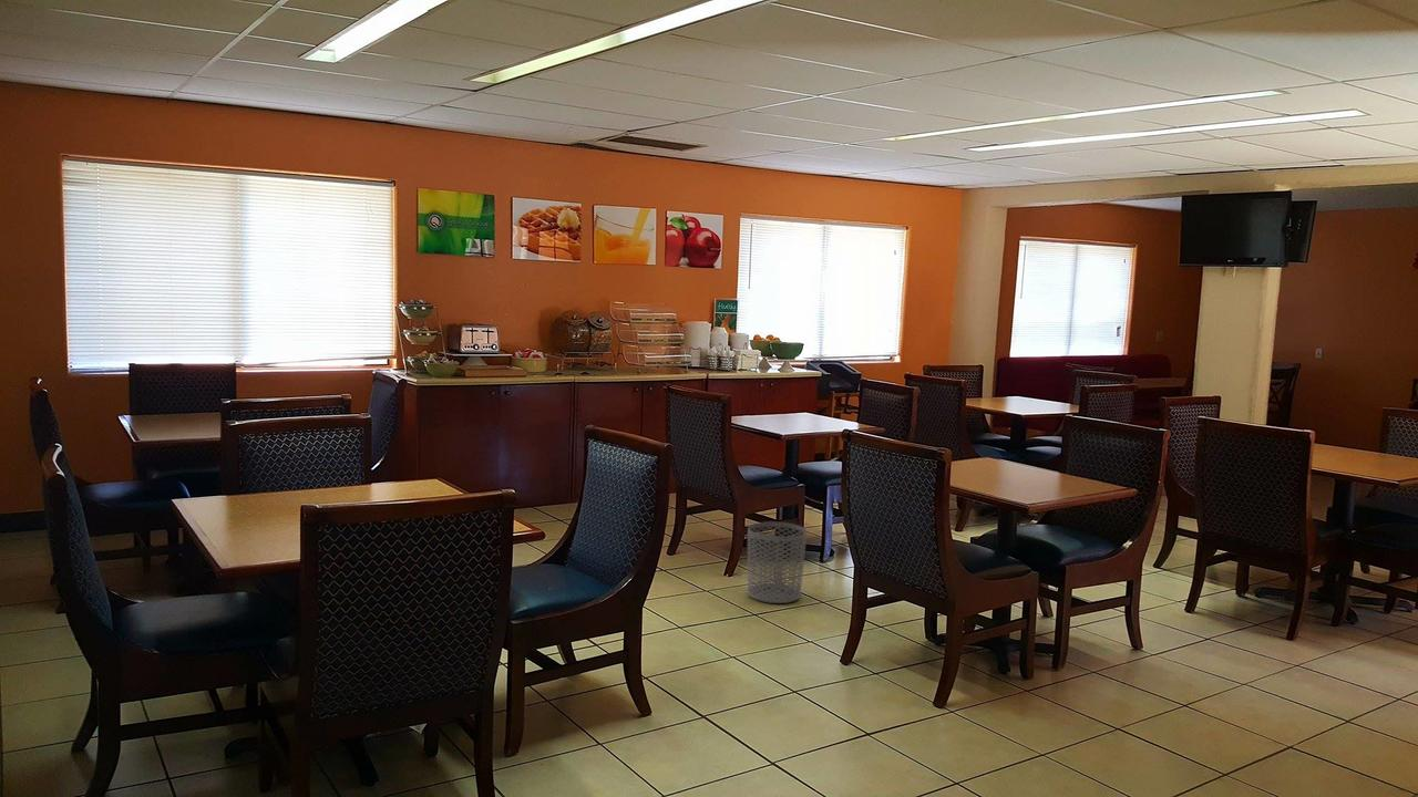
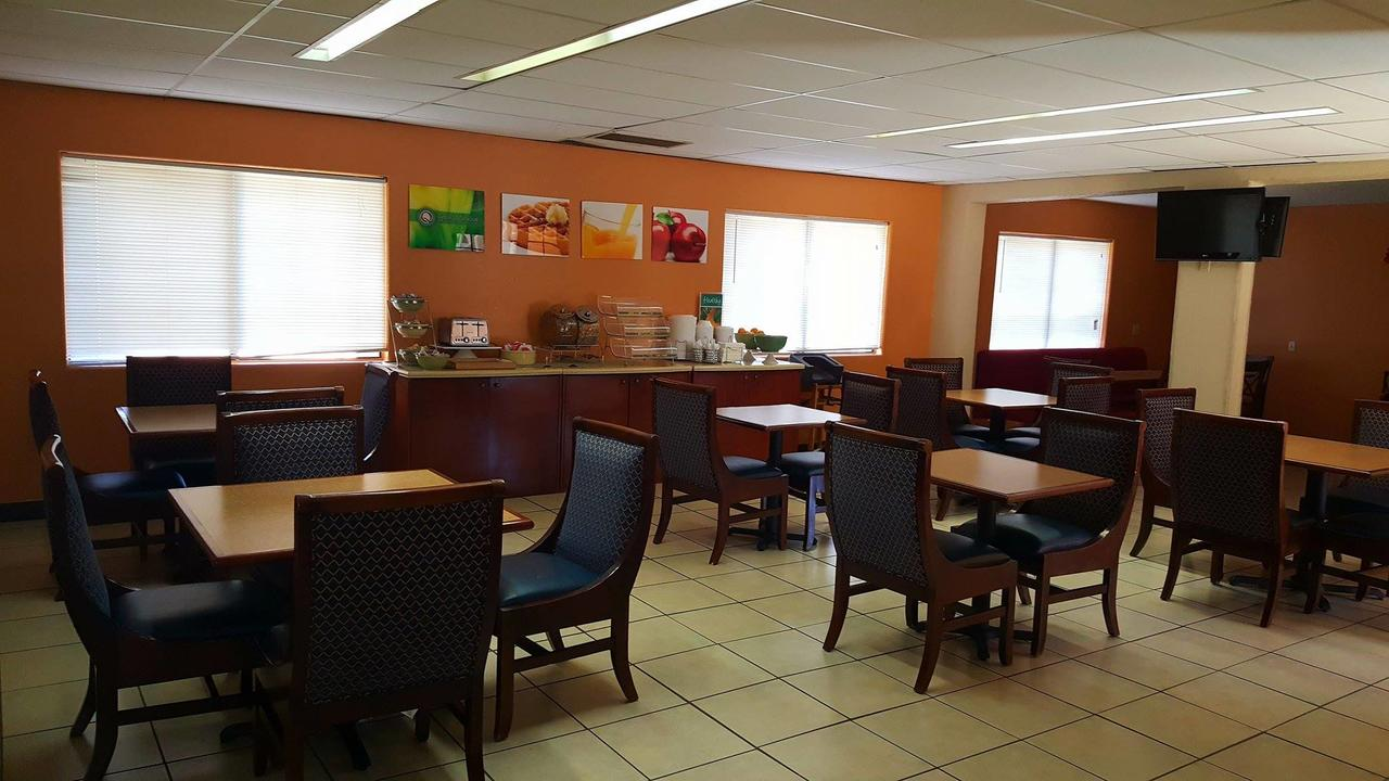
- waste bin [747,520,808,604]
